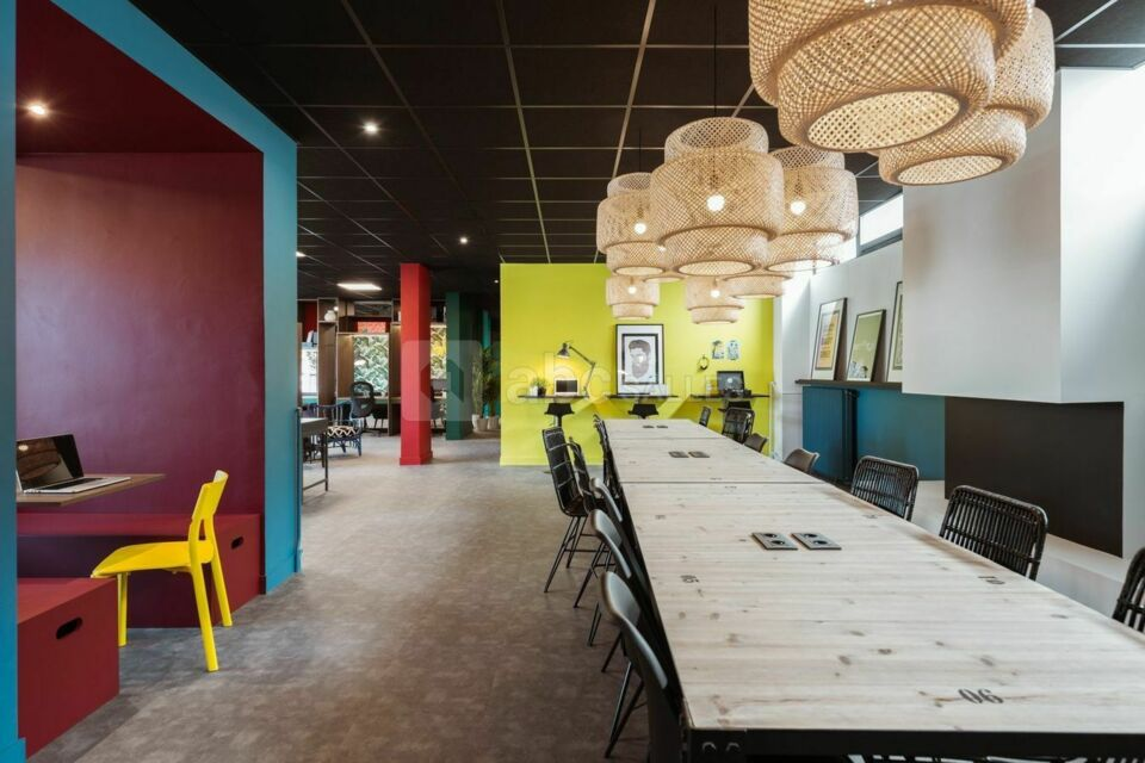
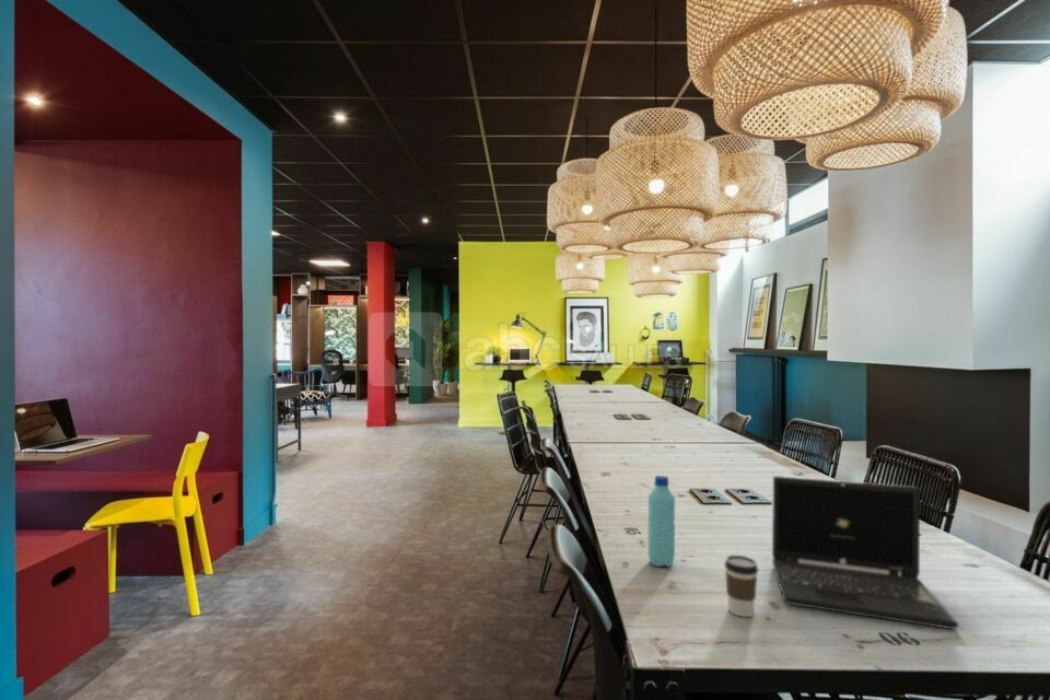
+ coffee cup [723,555,759,618]
+ laptop [771,475,959,630]
+ water bottle [646,475,676,568]
